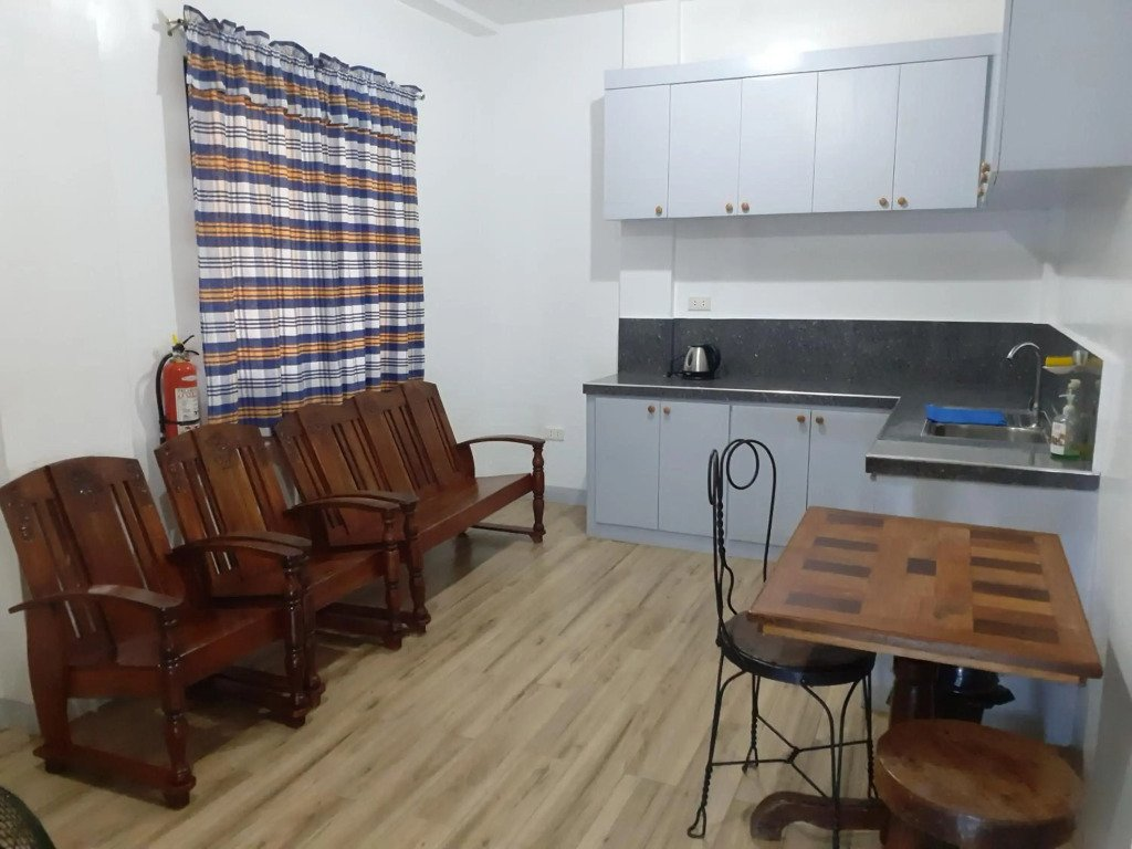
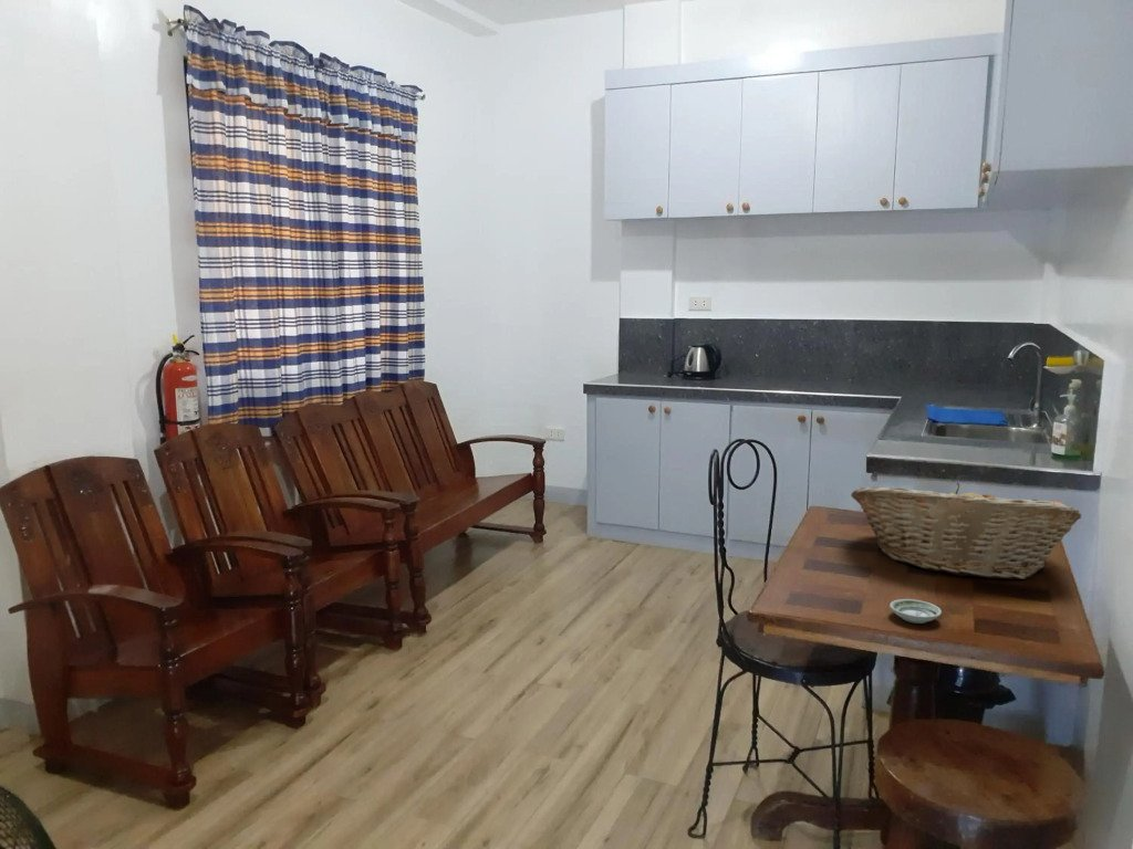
+ saucer [888,598,943,625]
+ fruit basket [850,482,1082,580]
